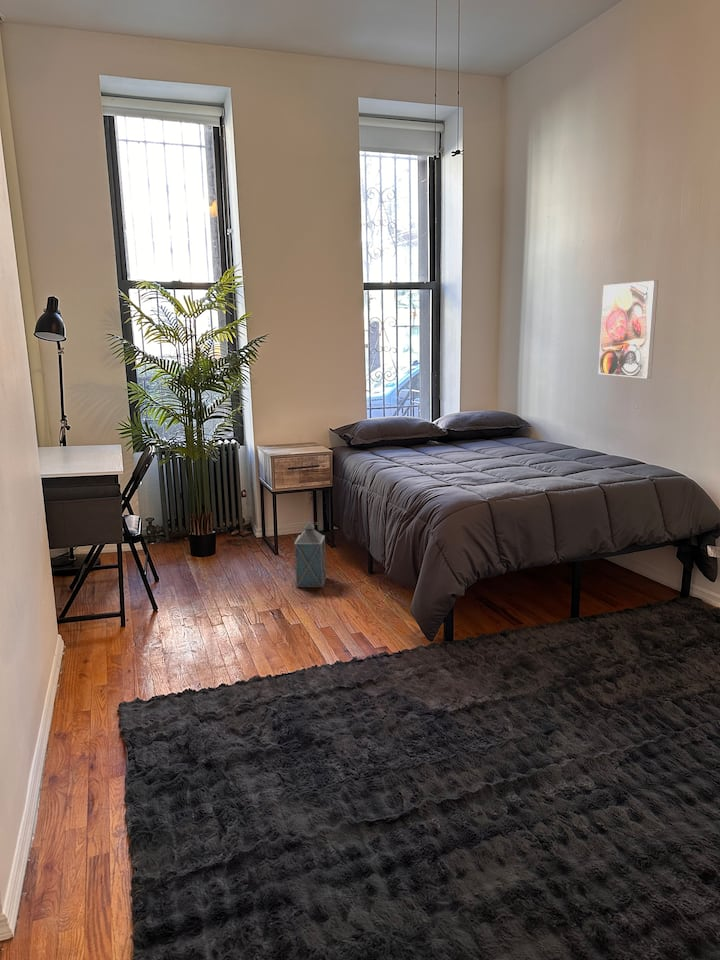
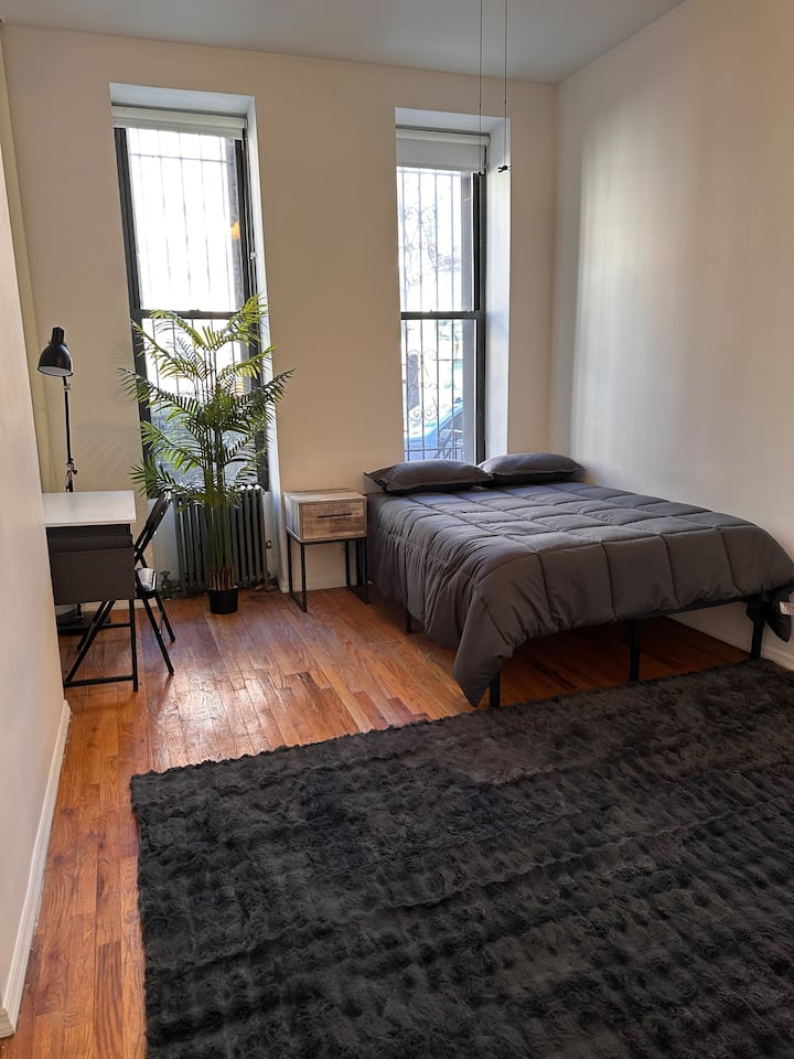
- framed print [598,280,659,379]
- lantern [293,521,327,588]
